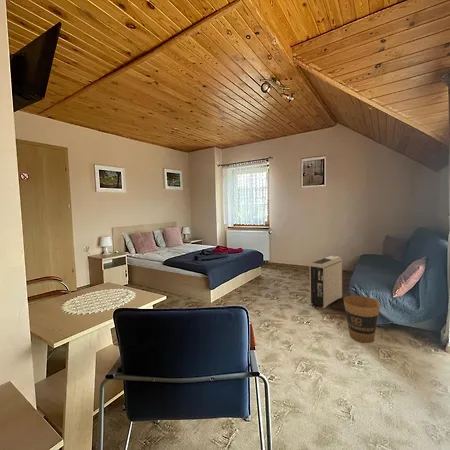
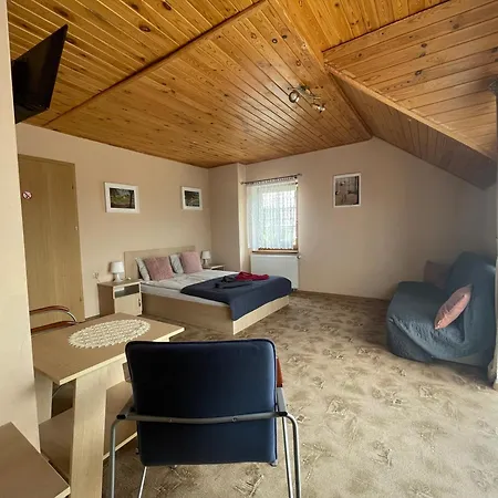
- air purifier [309,255,343,309]
- trash can [343,295,382,344]
